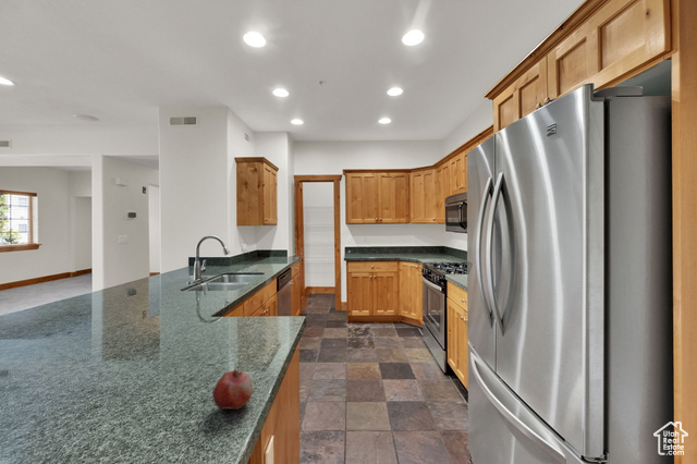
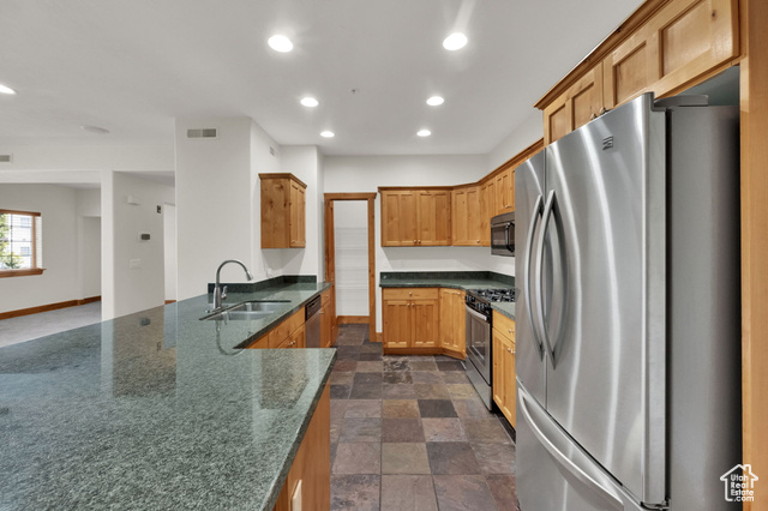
- fruit [211,367,254,411]
